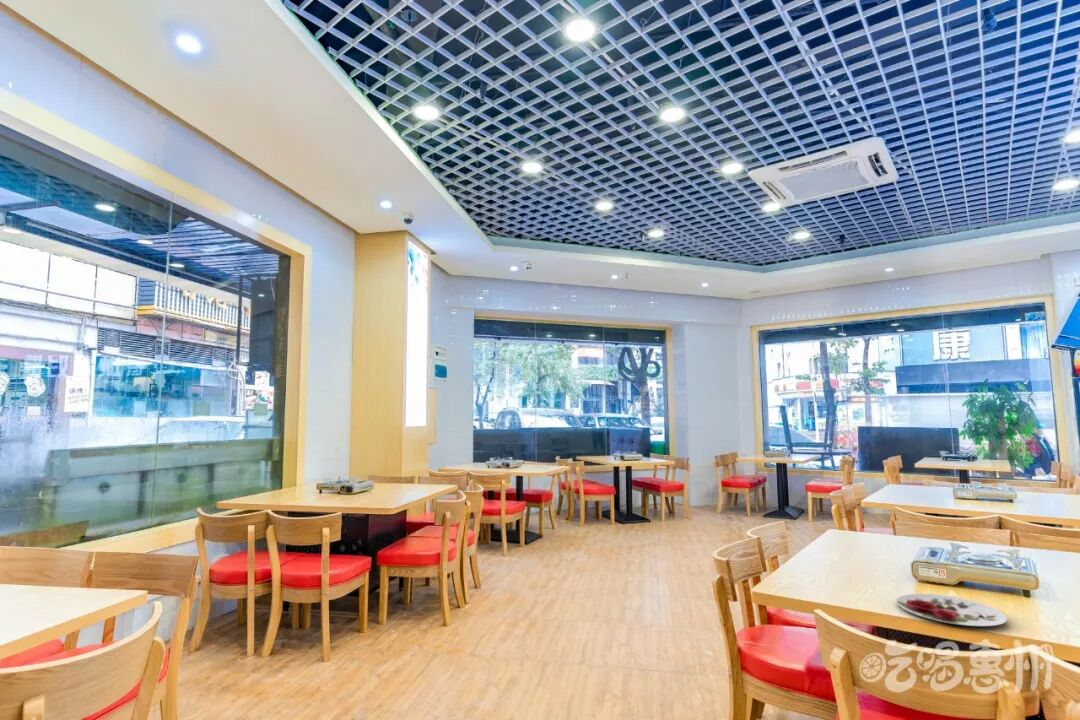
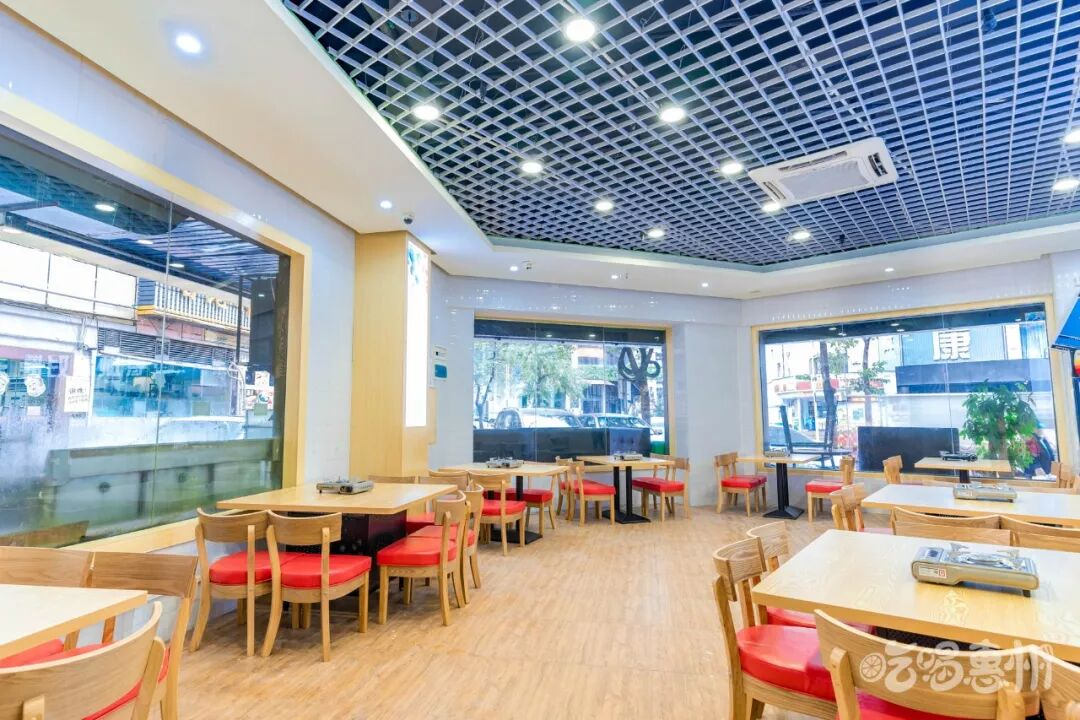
- plate [895,593,1008,627]
